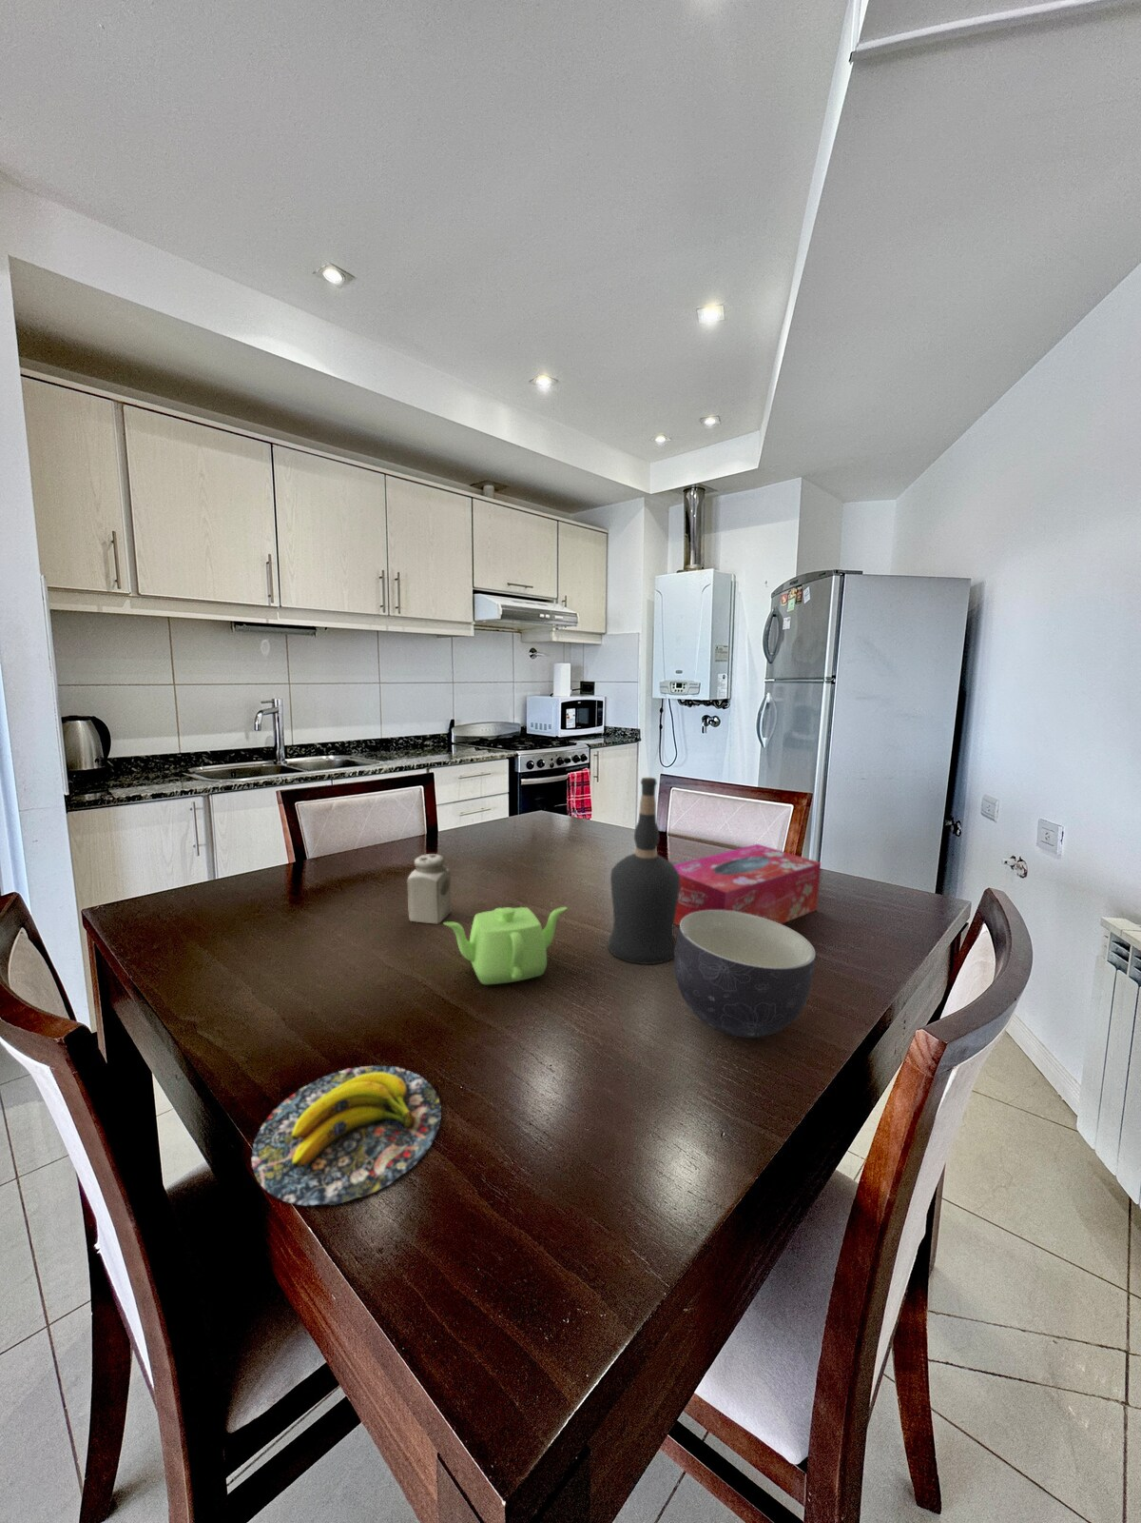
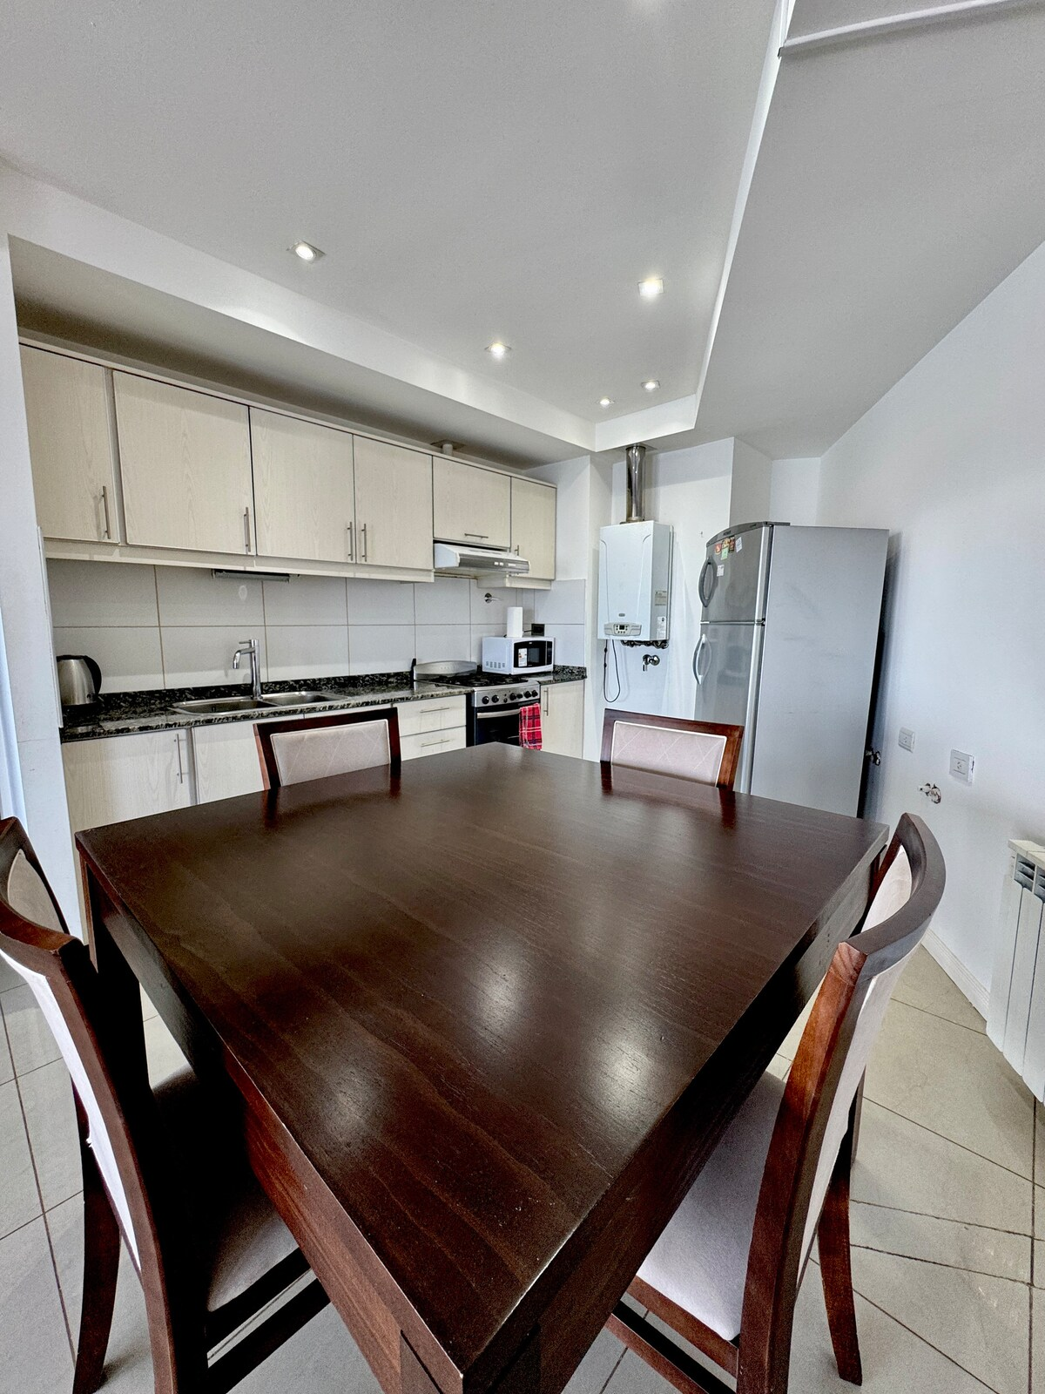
- bowl [674,910,816,1039]
- banana [250,1065,442,1206]
- tissue box [674,843,821,926]
- liquor bottle [608,777,680,965]
- salt shaker [406,853,453,925]
- teapot [442,907,568,986]
